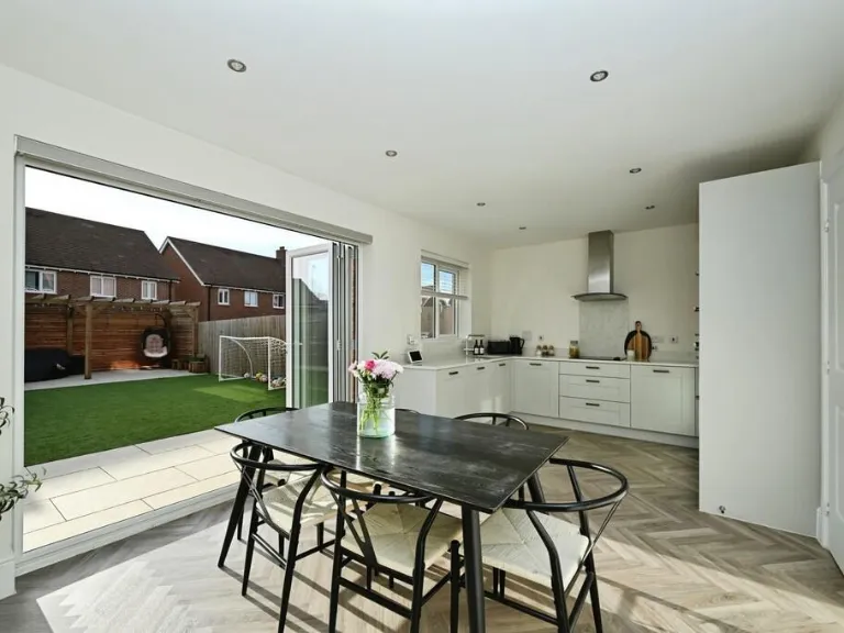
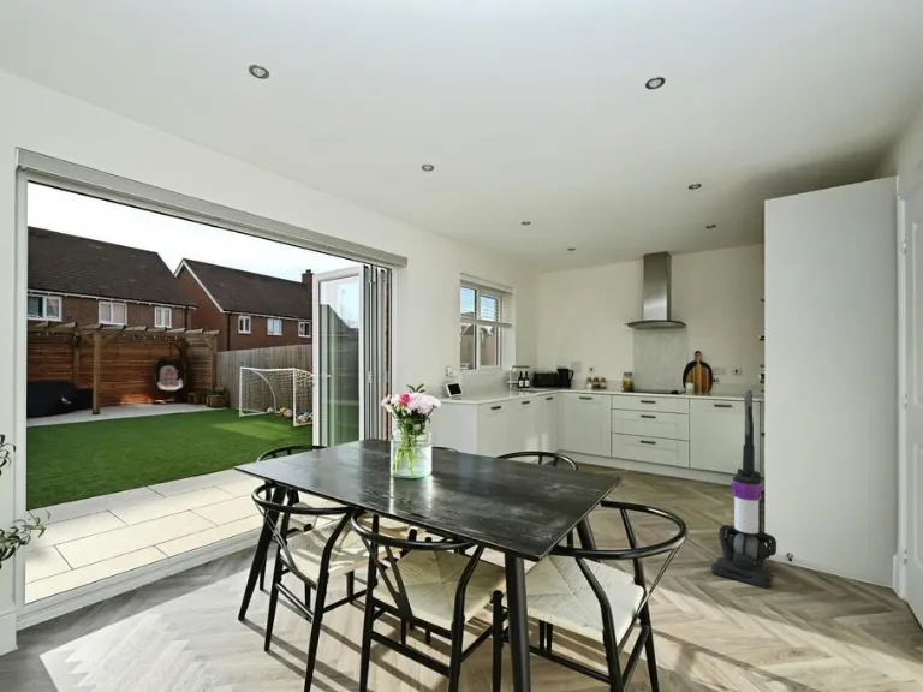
+ vacuum cleaner [710,389,778,590]
